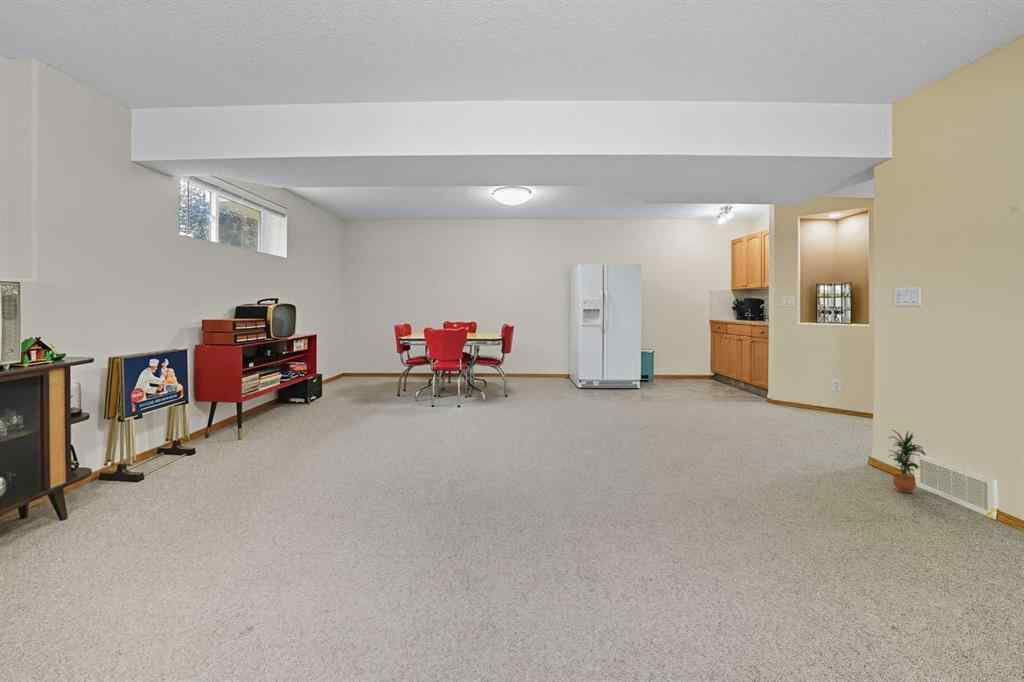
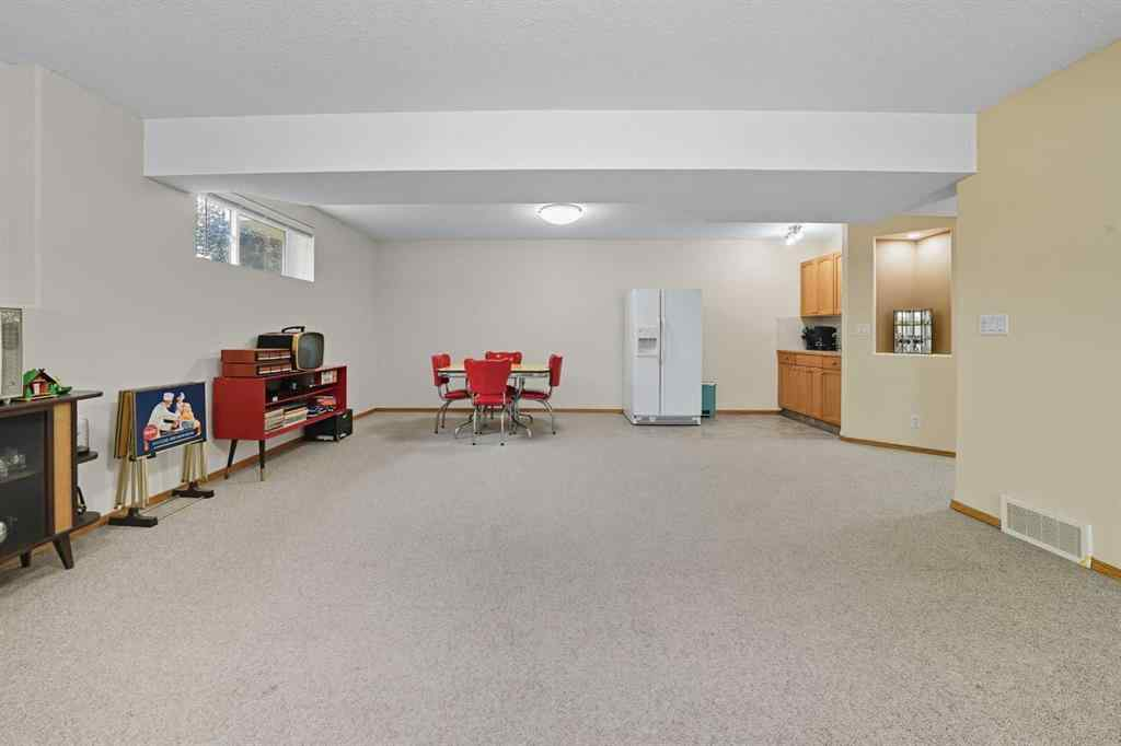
- potted plant [886,429,927,494]
